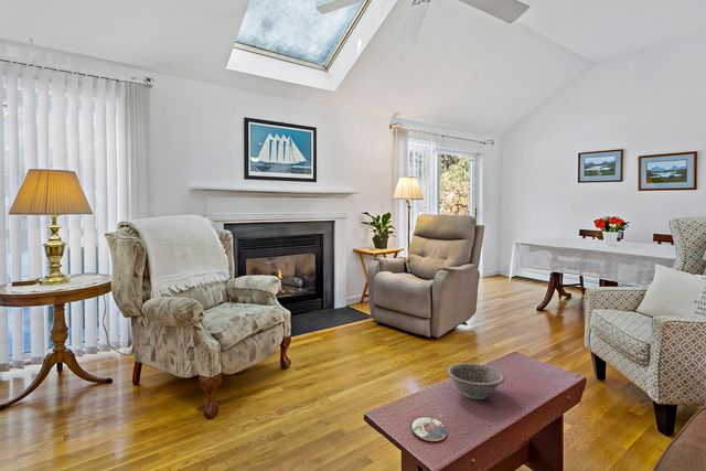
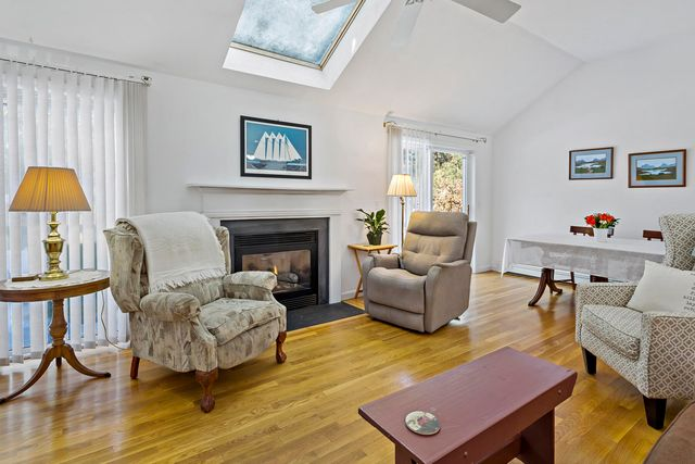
- decorative bowl [446,362,506,400]
